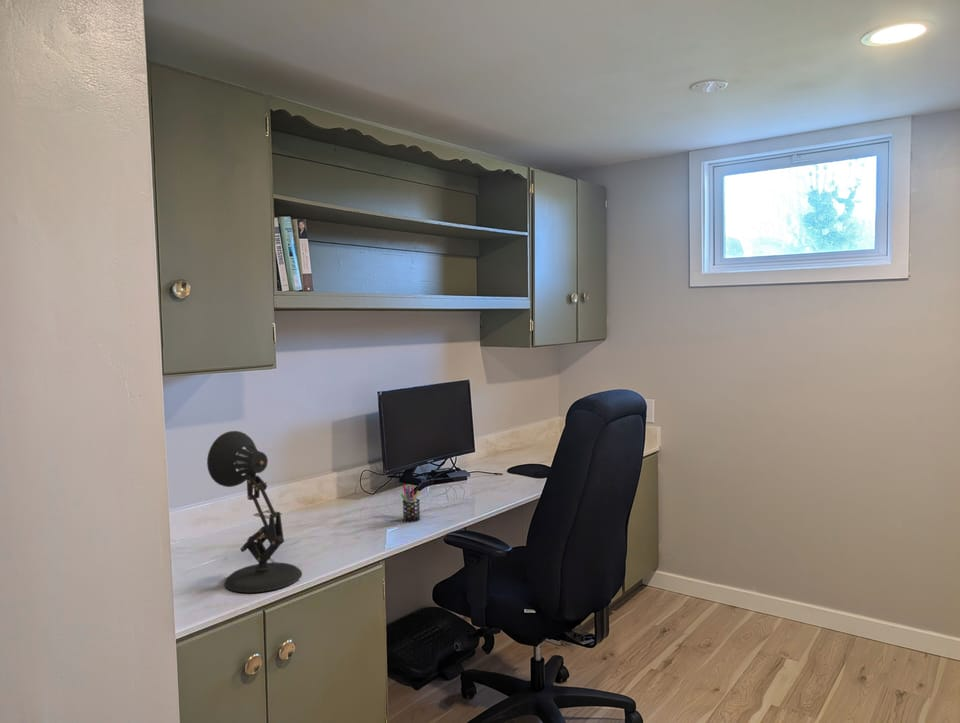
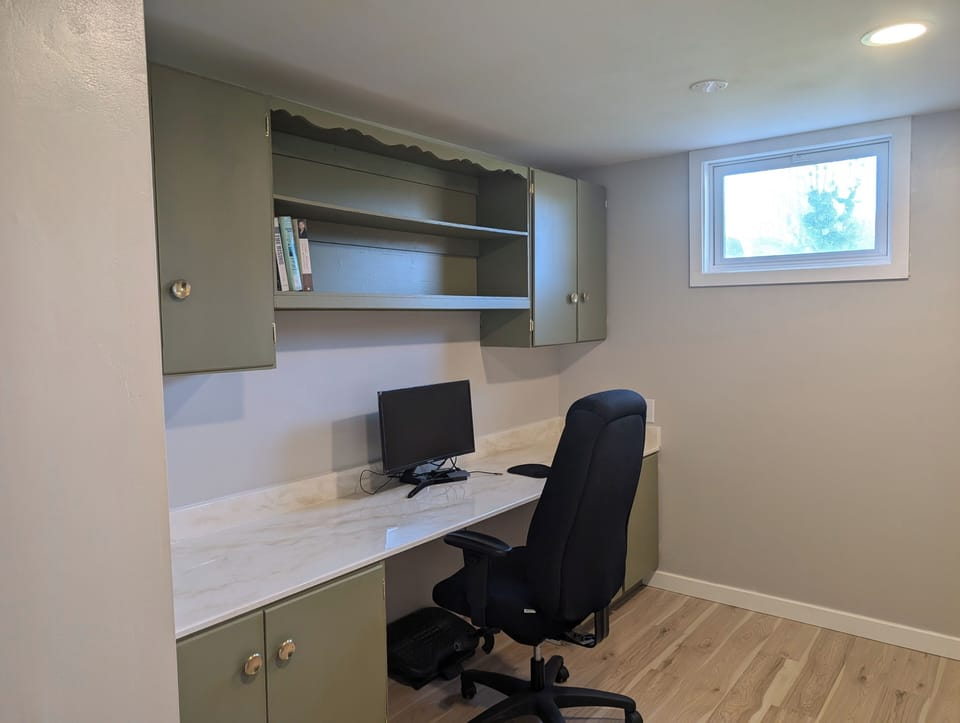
- desk lamp [206,430,303,593]
- pen holder [400,484,421,523]
